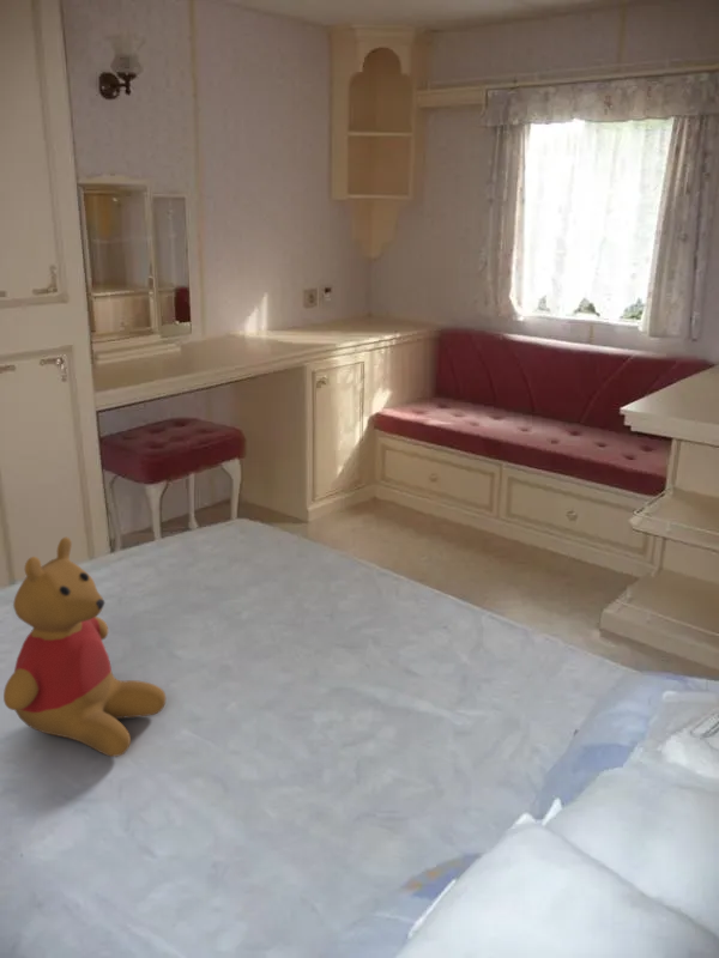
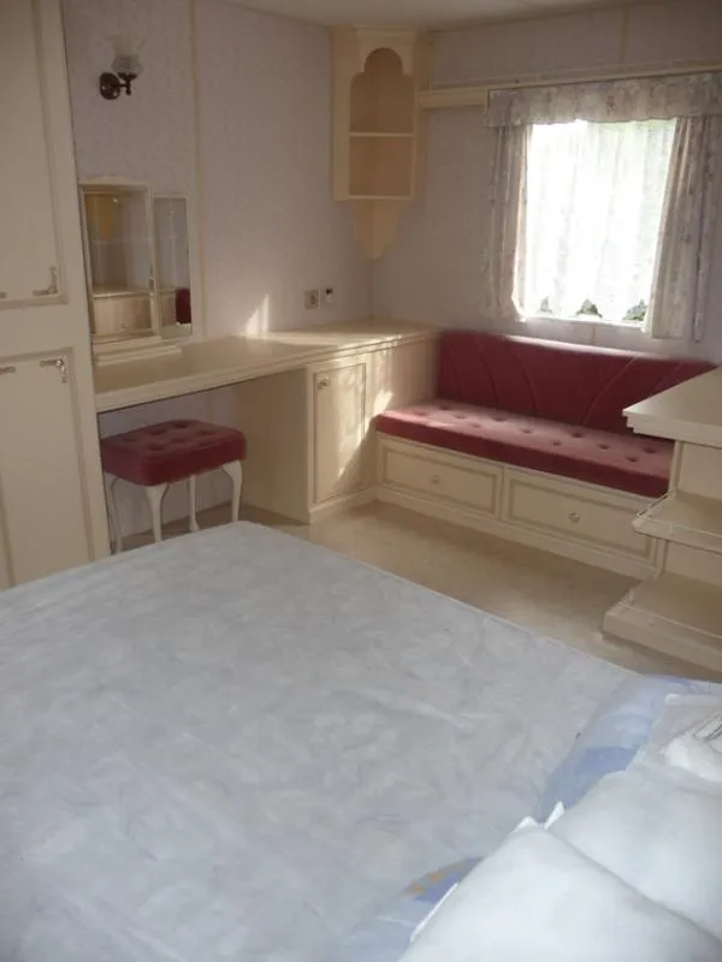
- teddy bear [2,536,167,758]
